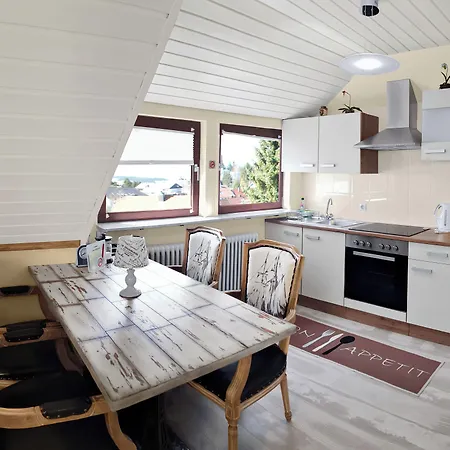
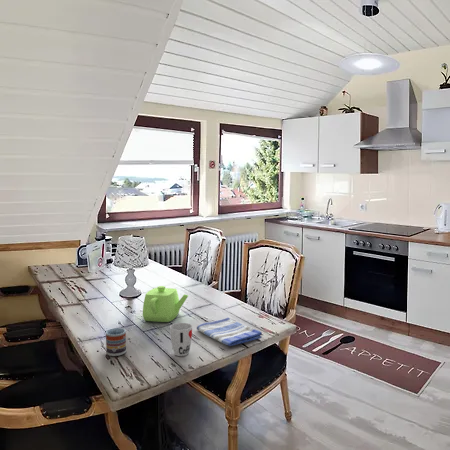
+ teapot [142,285,189,323]
+ cup [169,322,193,357]
+ cup [105,327,127,357]
+ dish towel [196,317,263,347]
